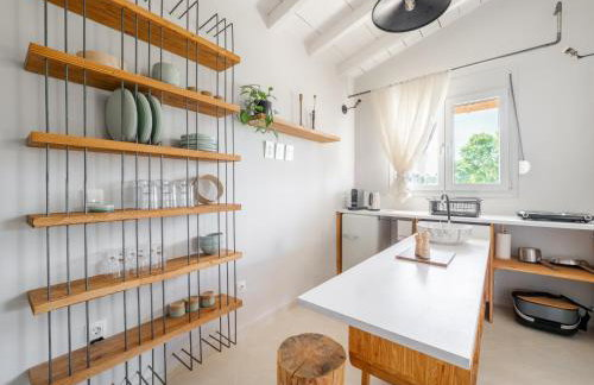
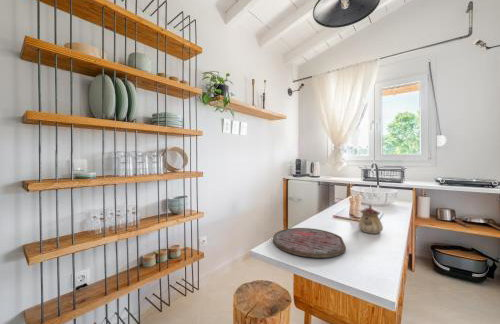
+ teapot [357,203,384,235]
+ cutting board [272,227,347,259]
